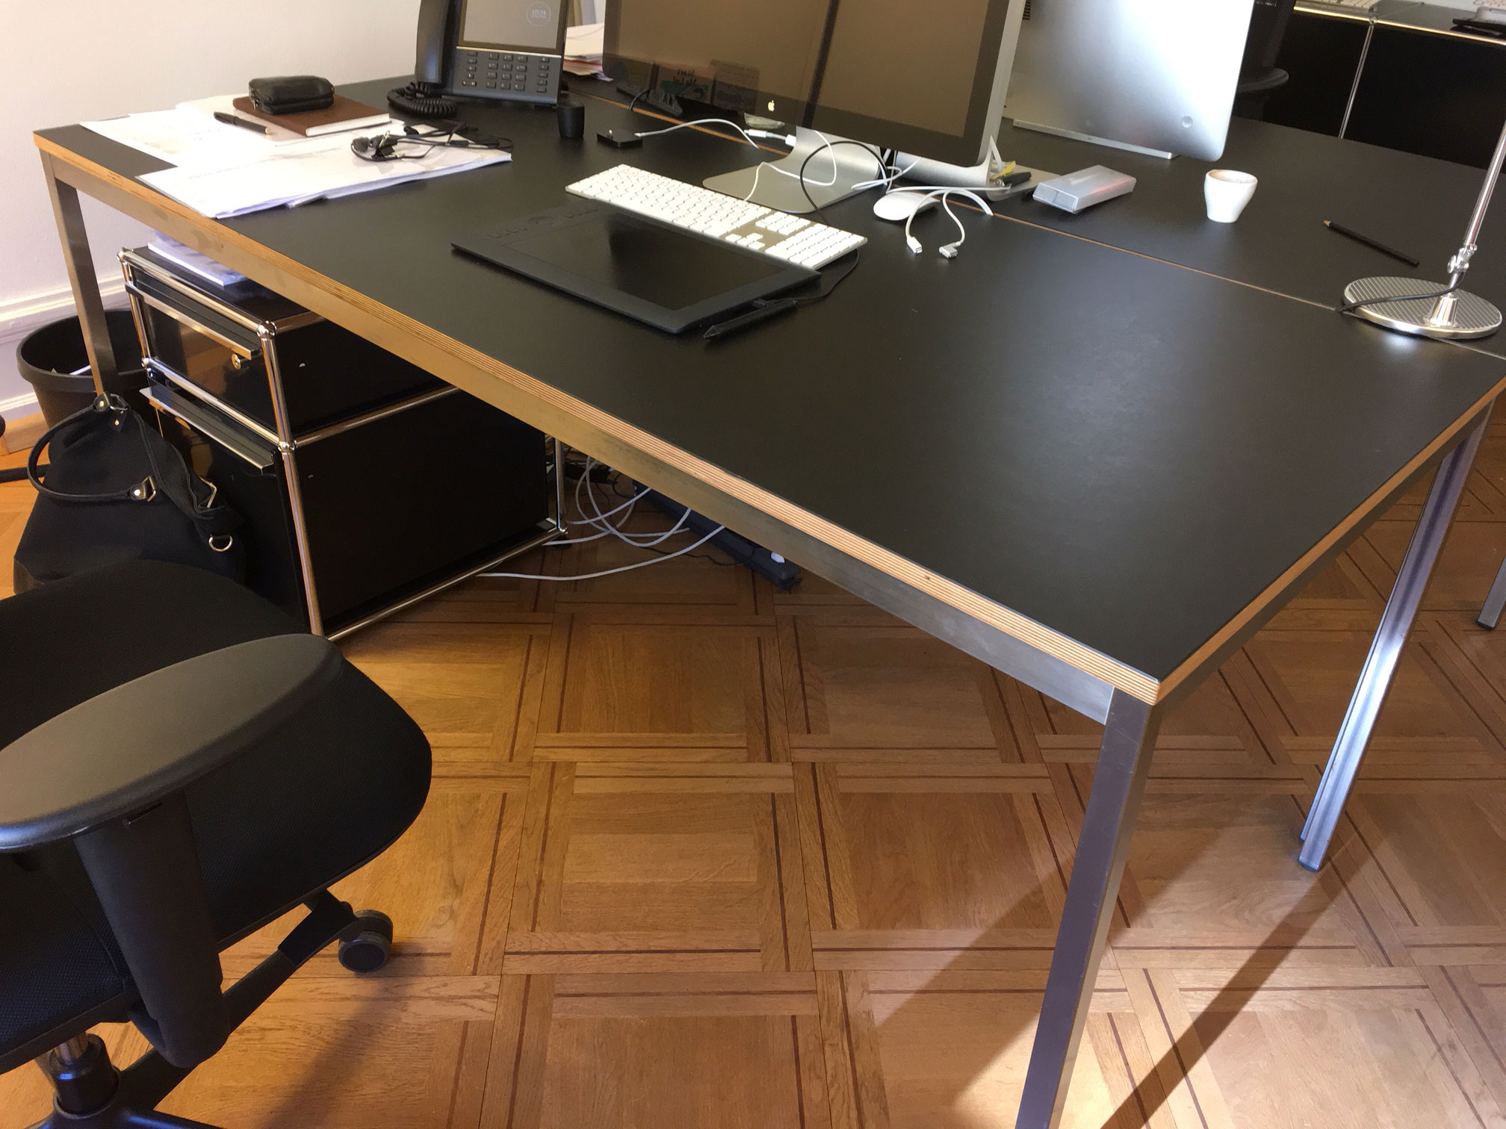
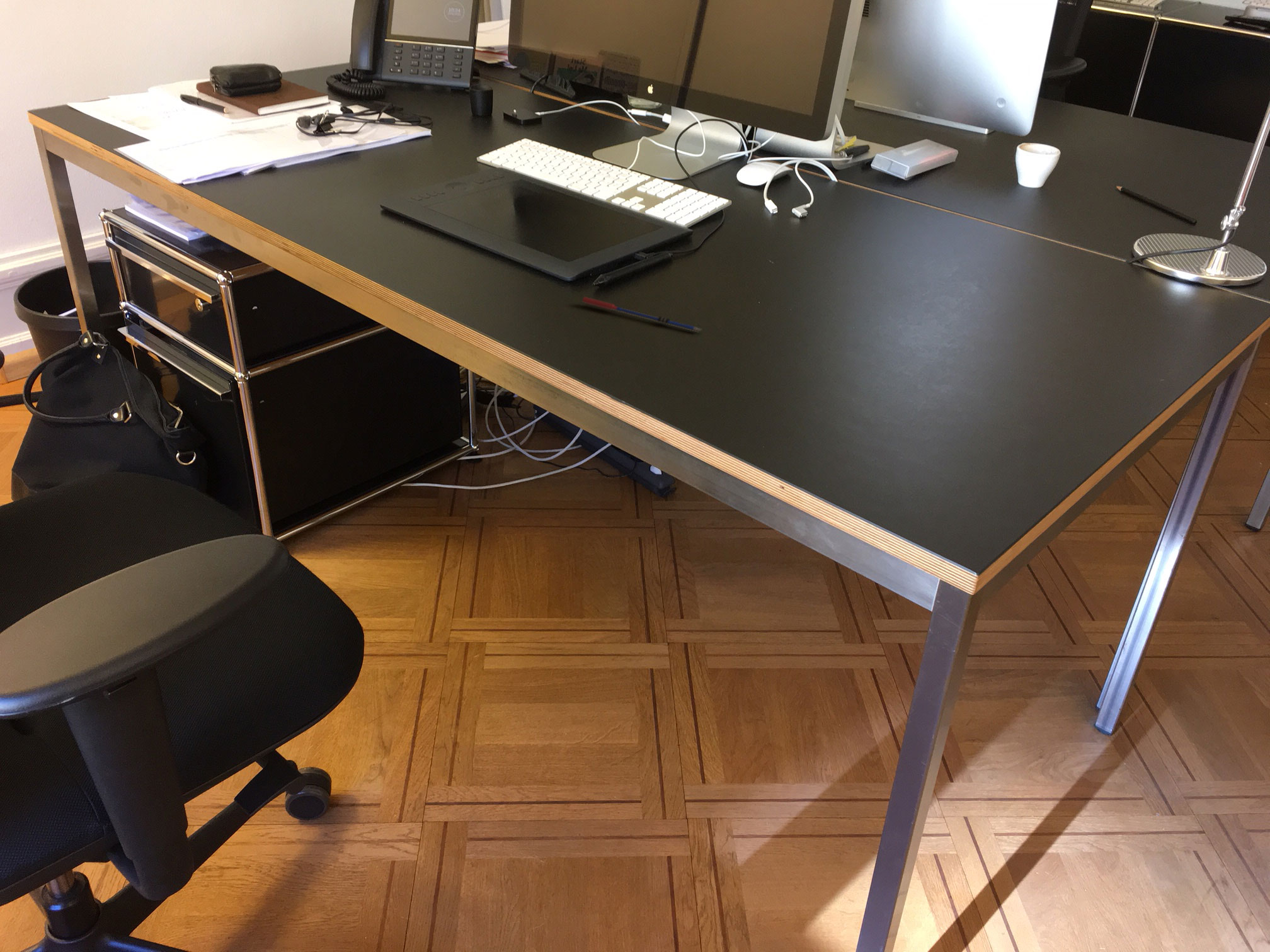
+ pen [581,296,702,333]
